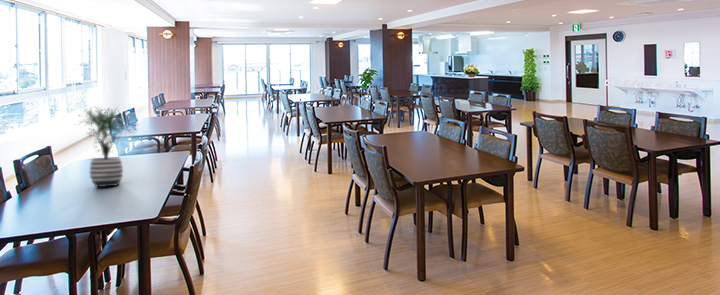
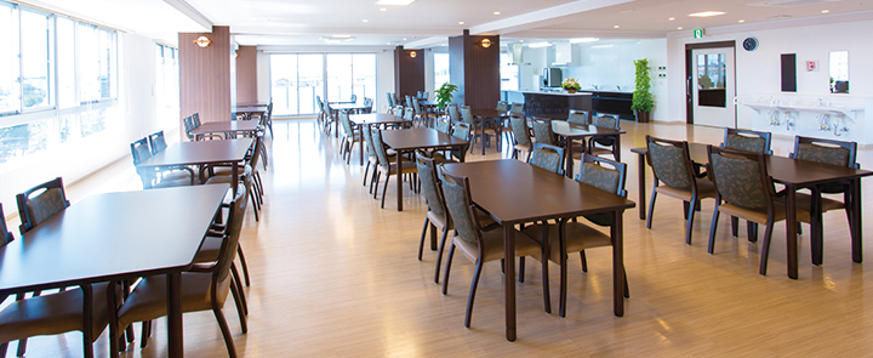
- potted plant [75,105,139,188]
